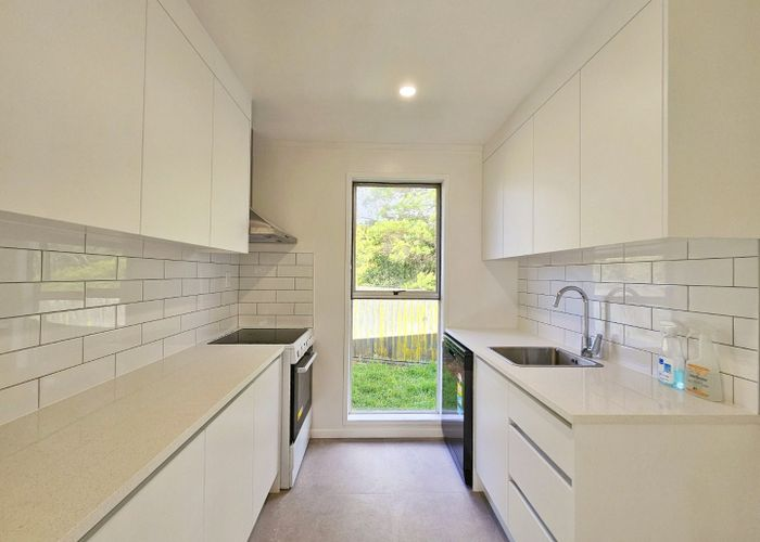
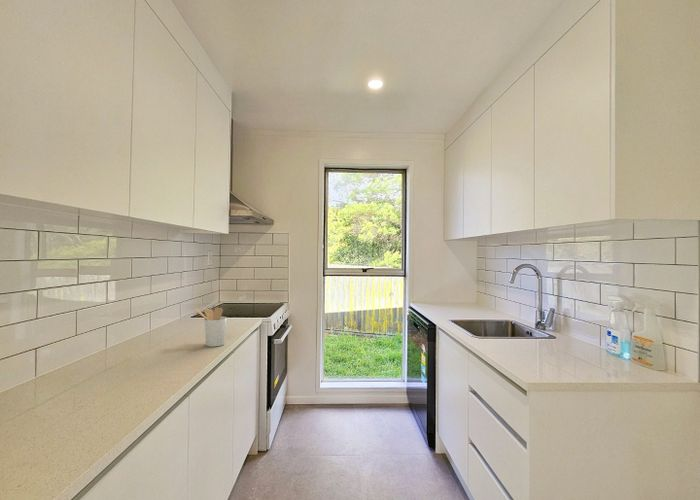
+ utensil holder [193,306,228,348]
